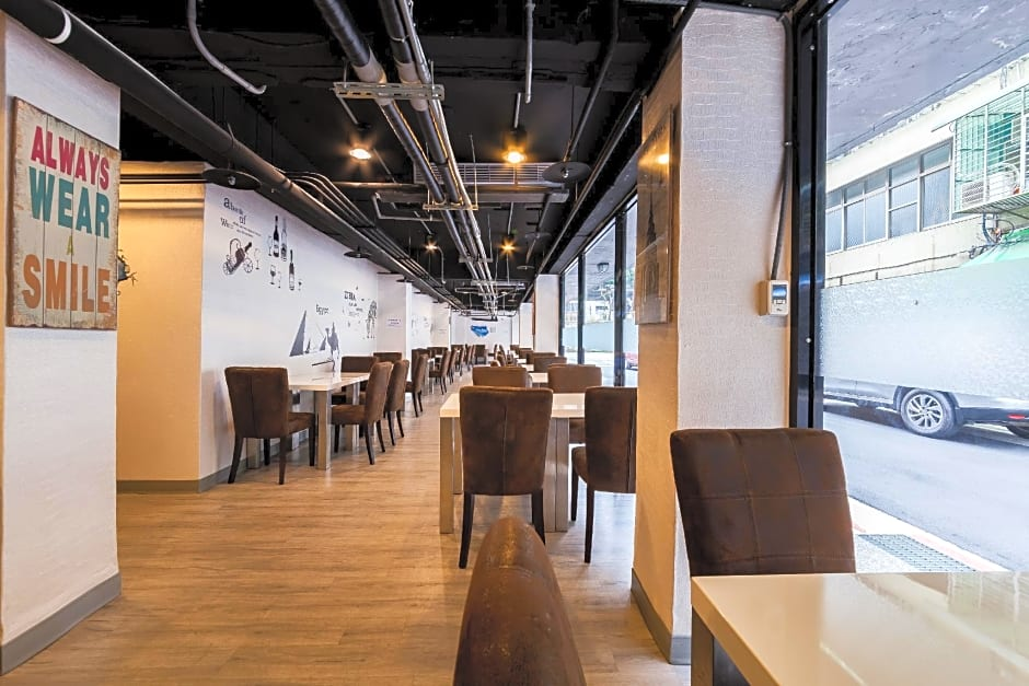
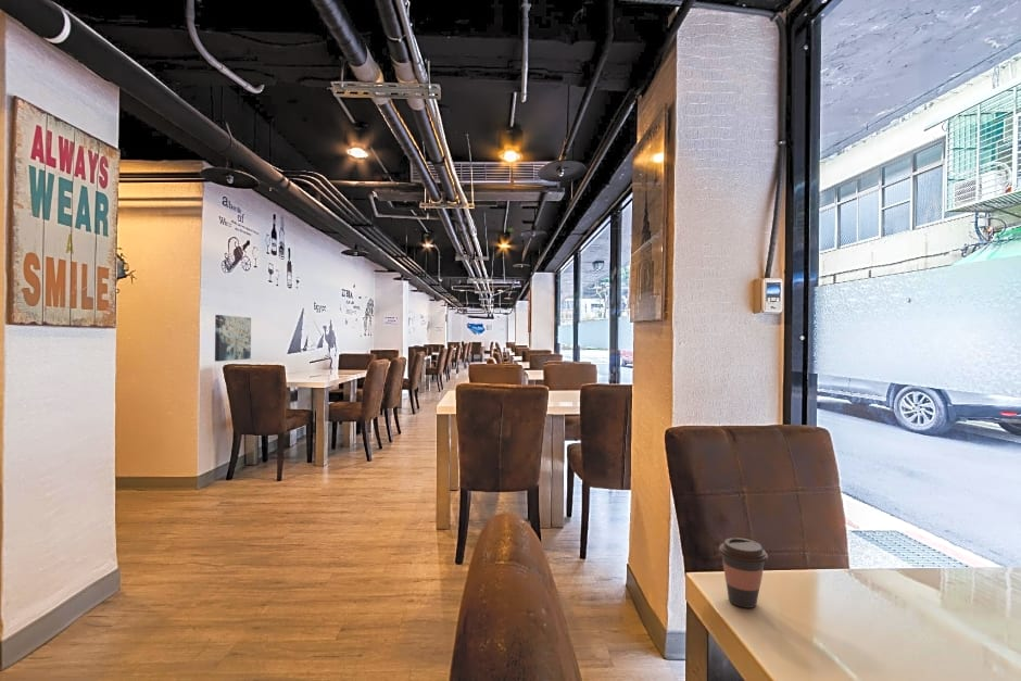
+ coffee cup [718,537,769,609]
+ wall art [214,314,252,363]
